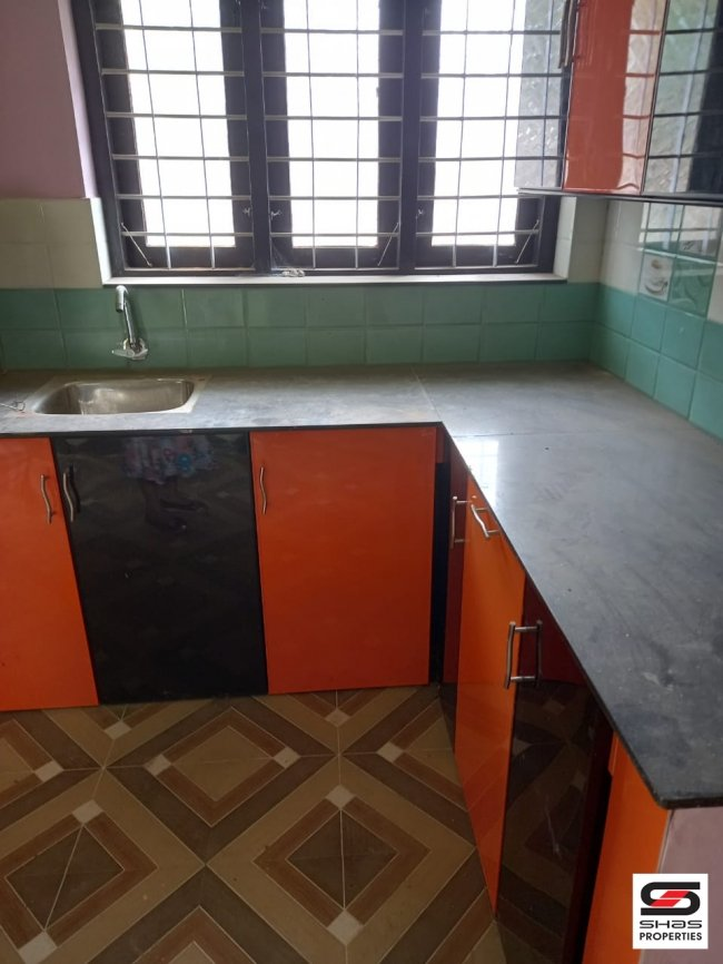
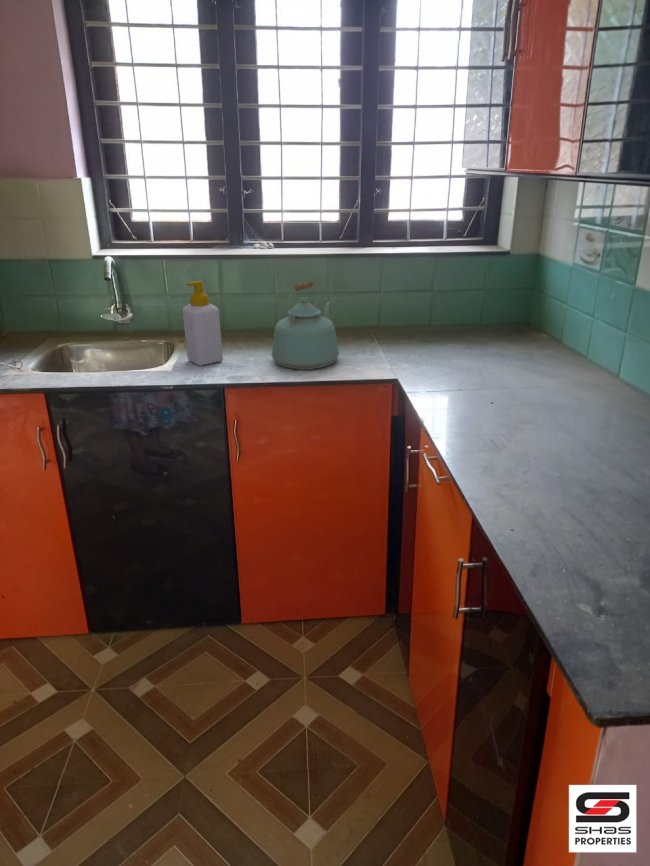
+ soap bottle [181,280,224,367]
+ kettle [271,279,340,371]
